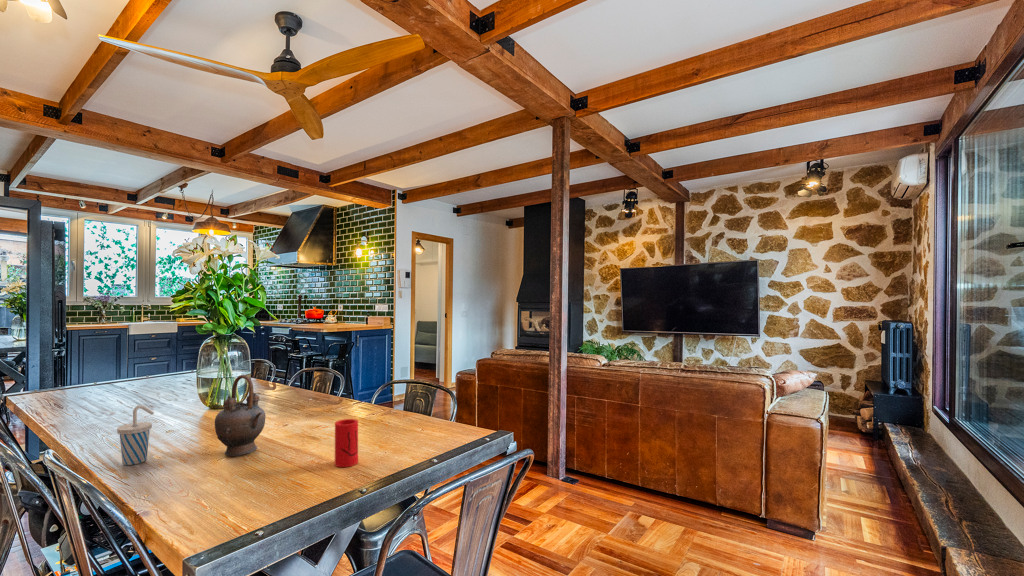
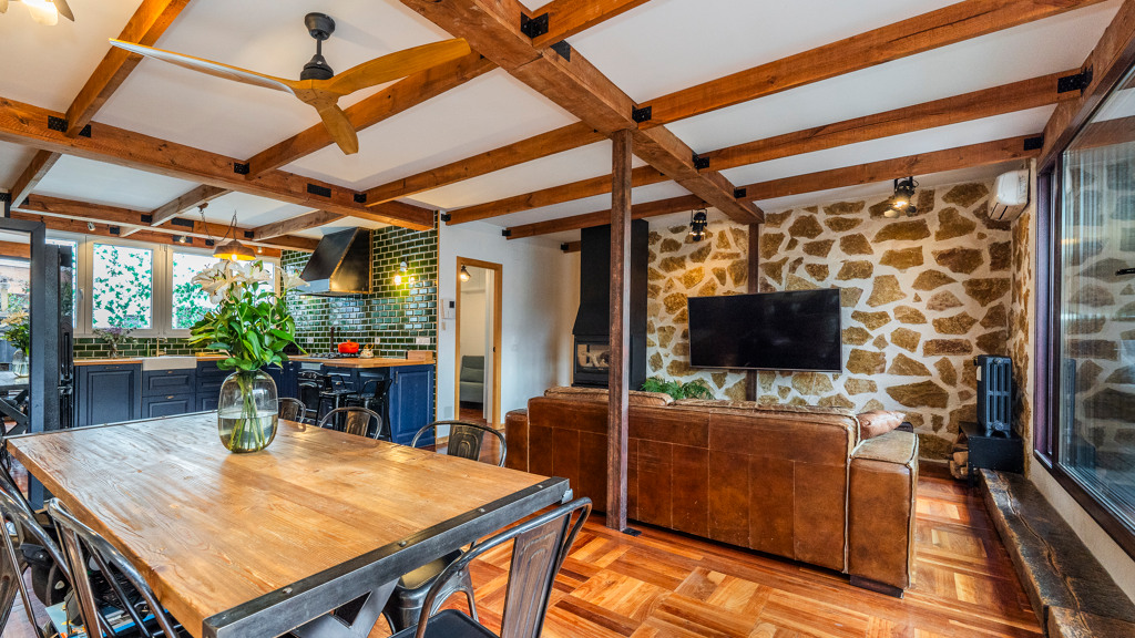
- cup [116,404,155,466]
- teapot [214,374,266,457]
- cup [334,418,359,468]
